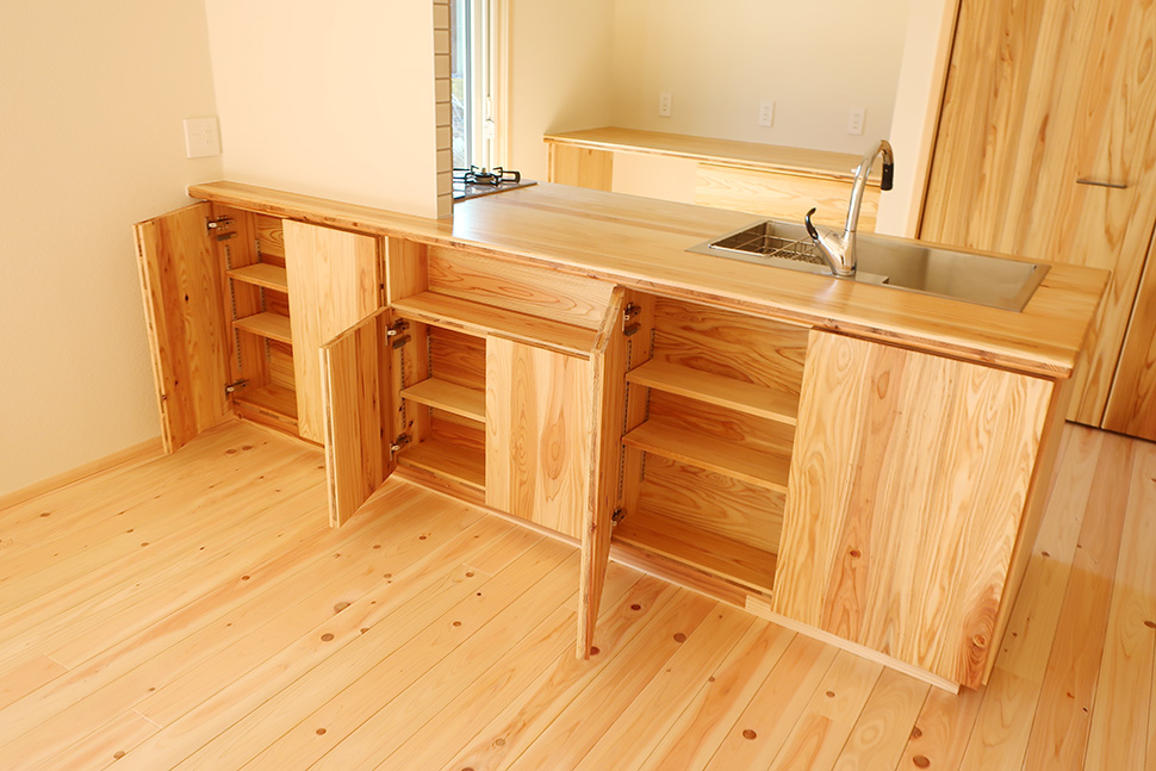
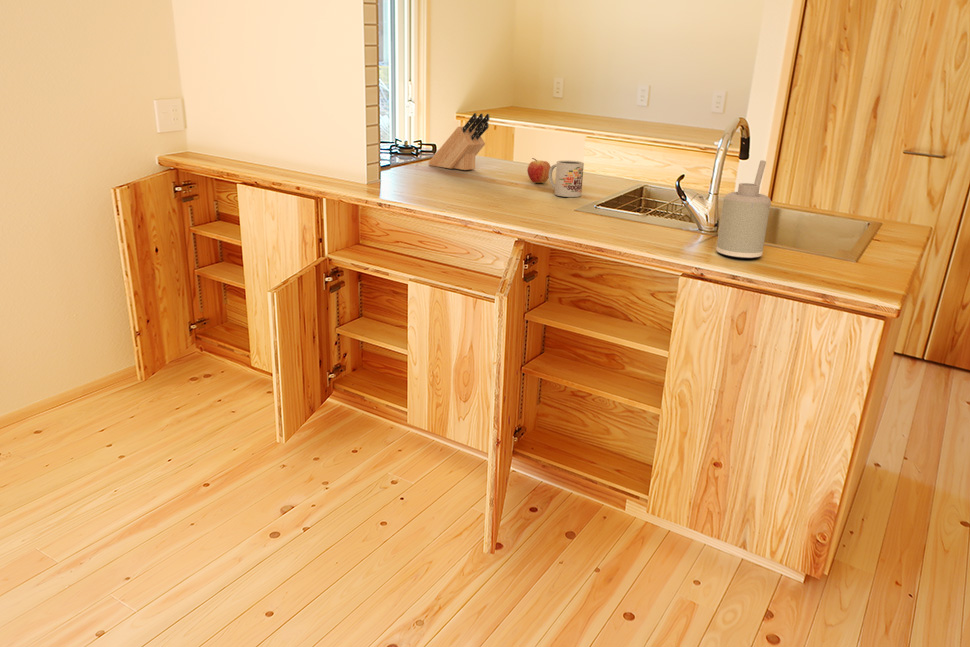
+ mug [548,160,585,198]
+ fruit [526,157,552,184]
+ soap dispenser [715,159,772,260]
+ knife block [427,112,490,171]
